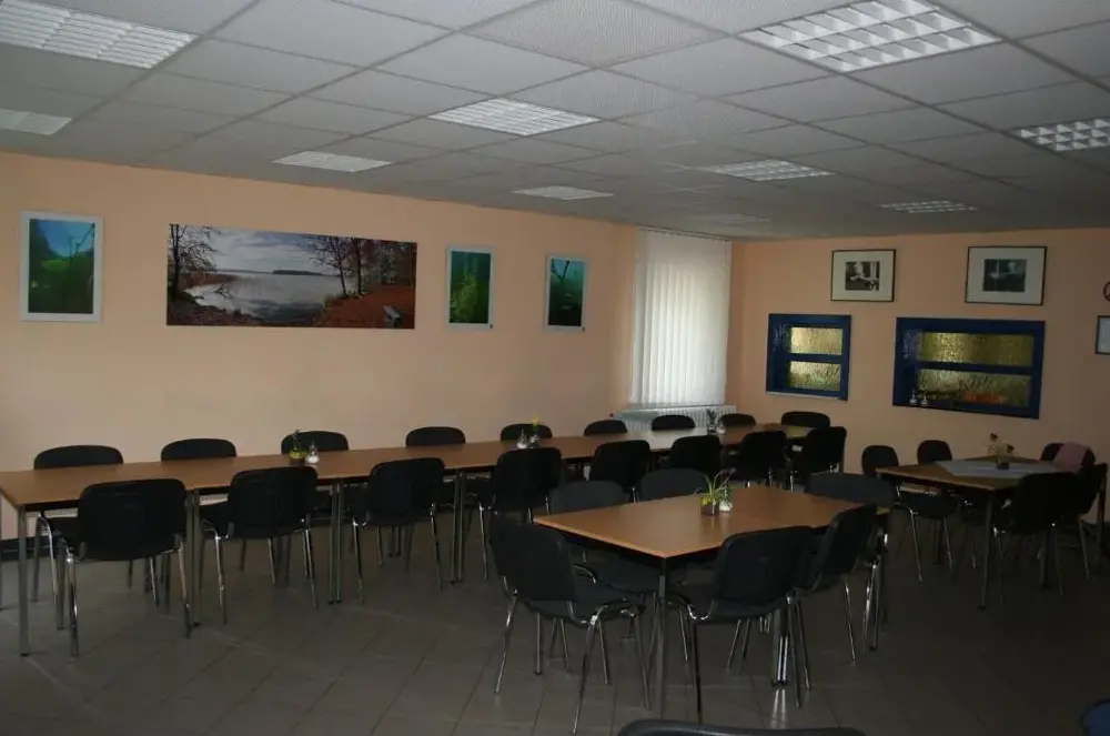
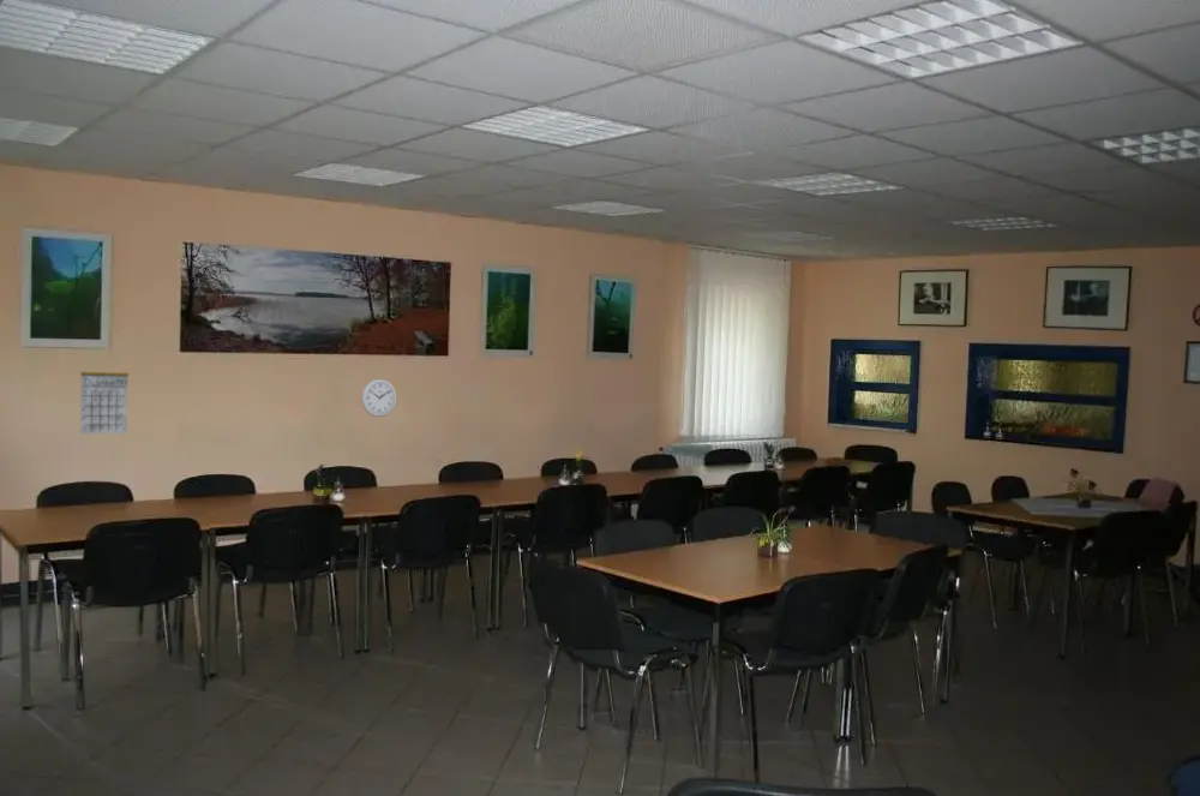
+ calendar [79,357,130,436]
+ wall clock [360,378,397,418]
